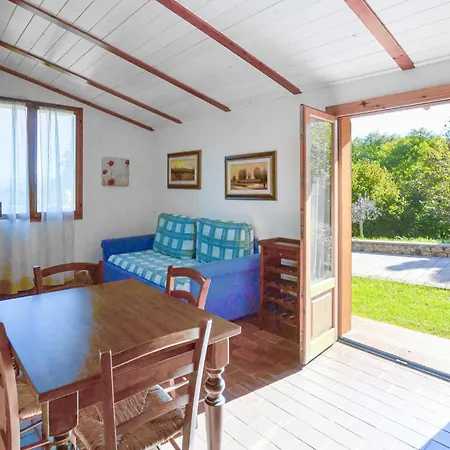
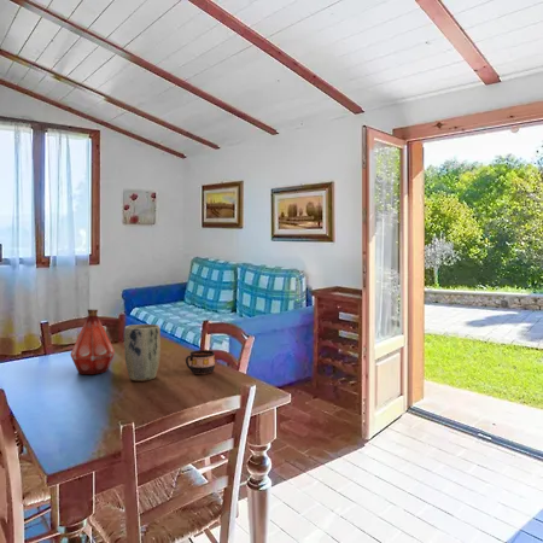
+ plant pot [123,323,162,383]
+ cup [185,349,216,375]
+ bottle [69,309,116,375]
